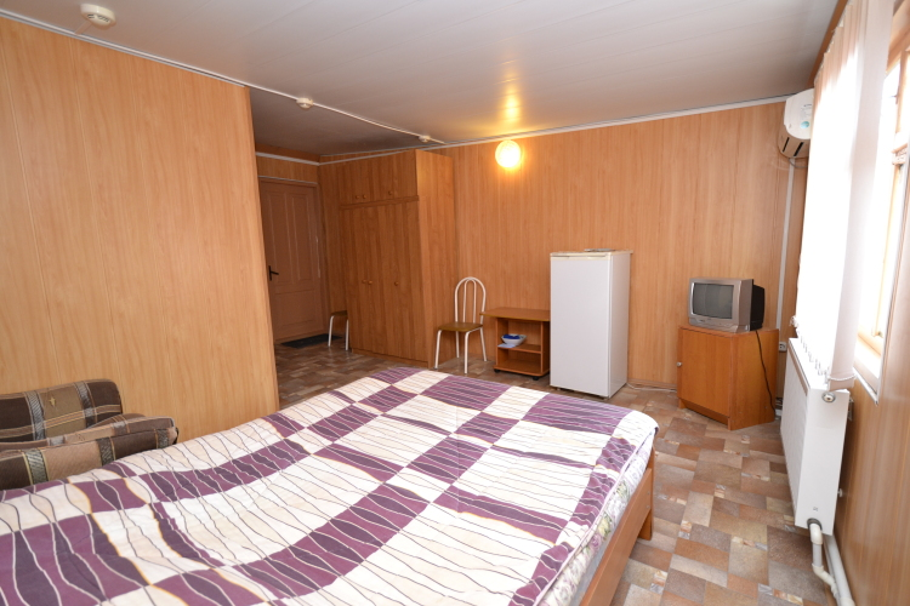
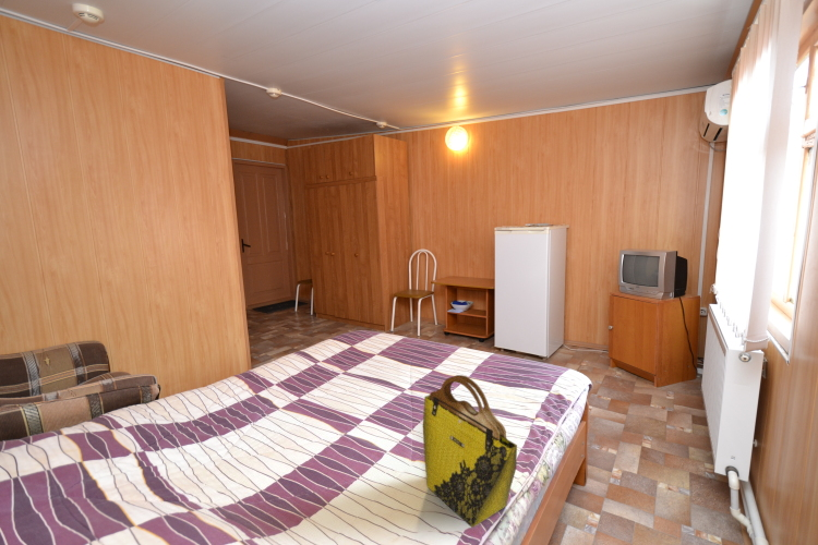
+ tote bag [422,374,518,529]
